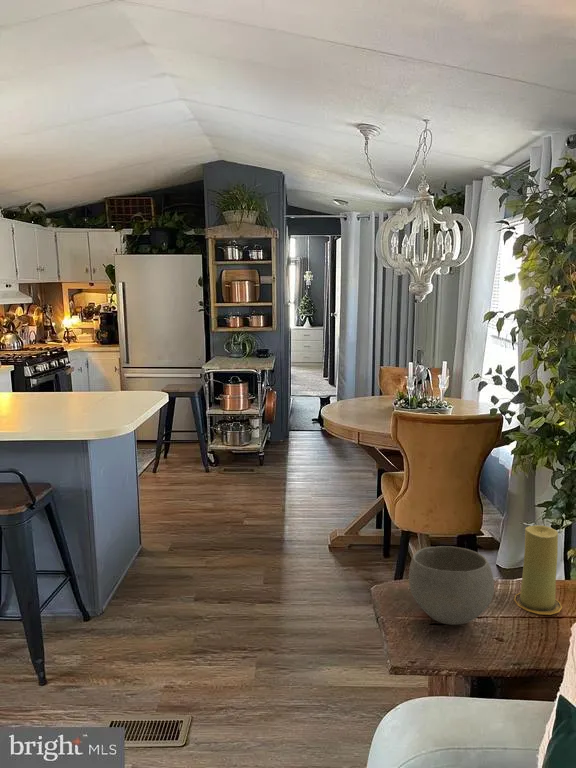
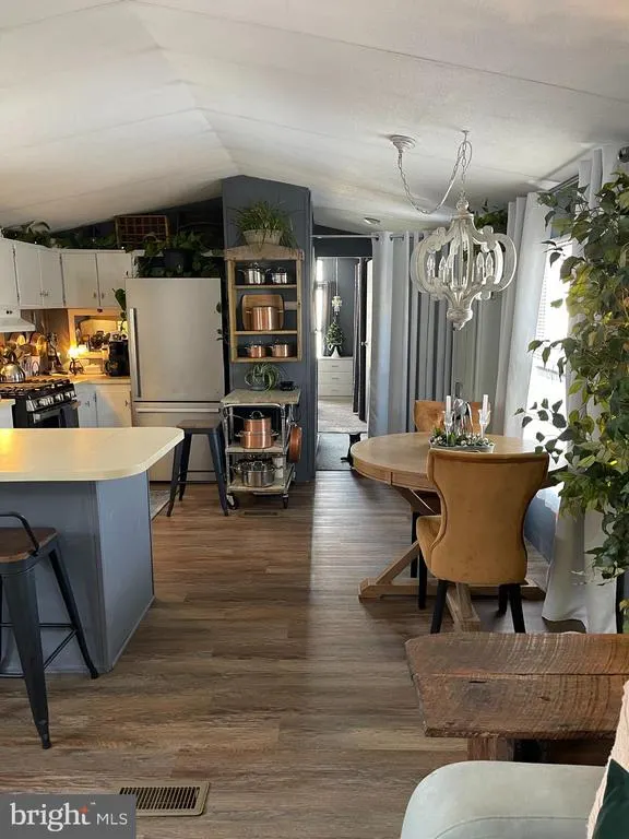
- candle [513,524,563,616]
- bowl [408,545,495,626]
